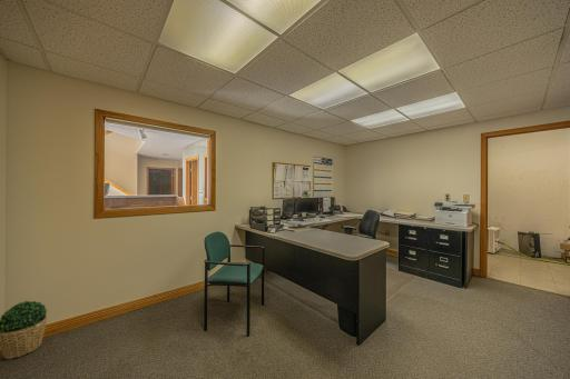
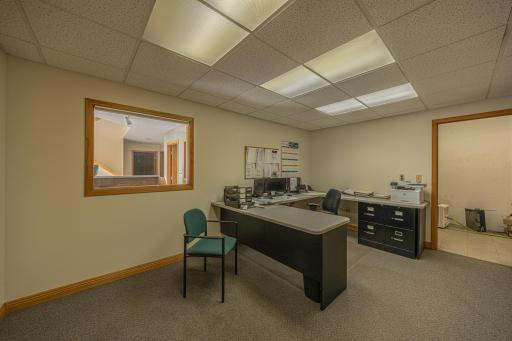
- potted plant [0,300,48,360]
